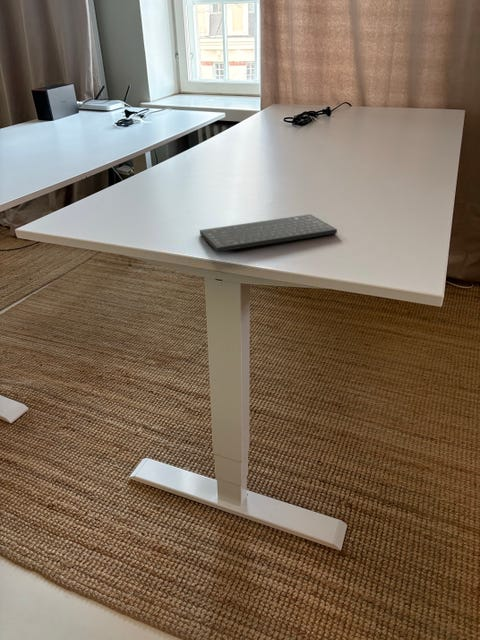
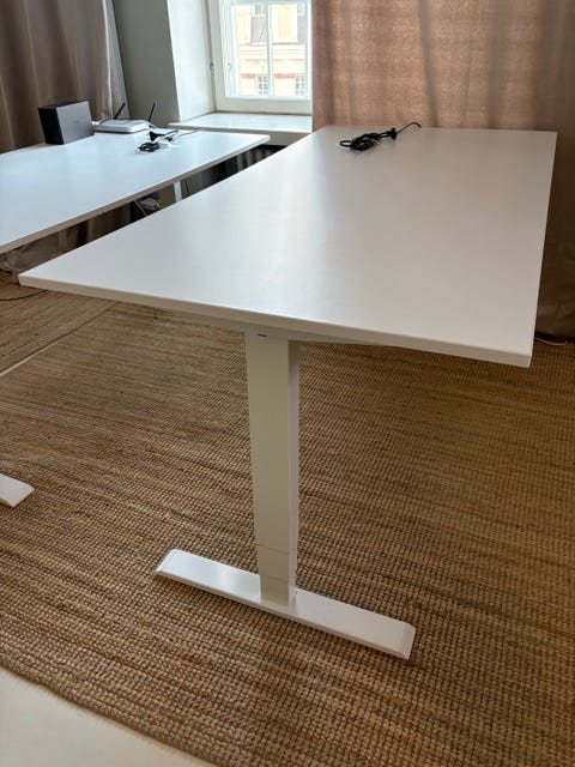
- keyboard [199,213,338,253]
